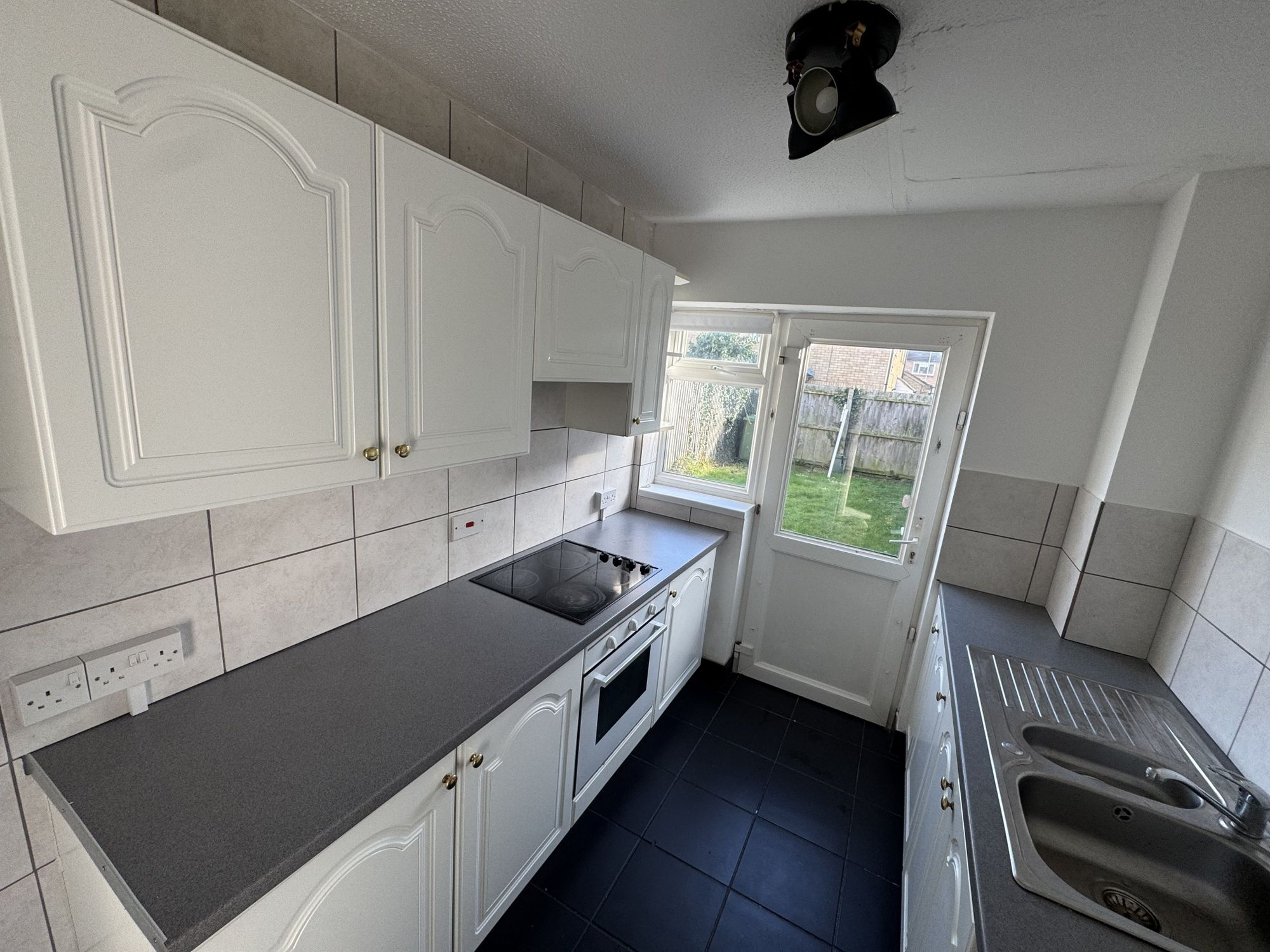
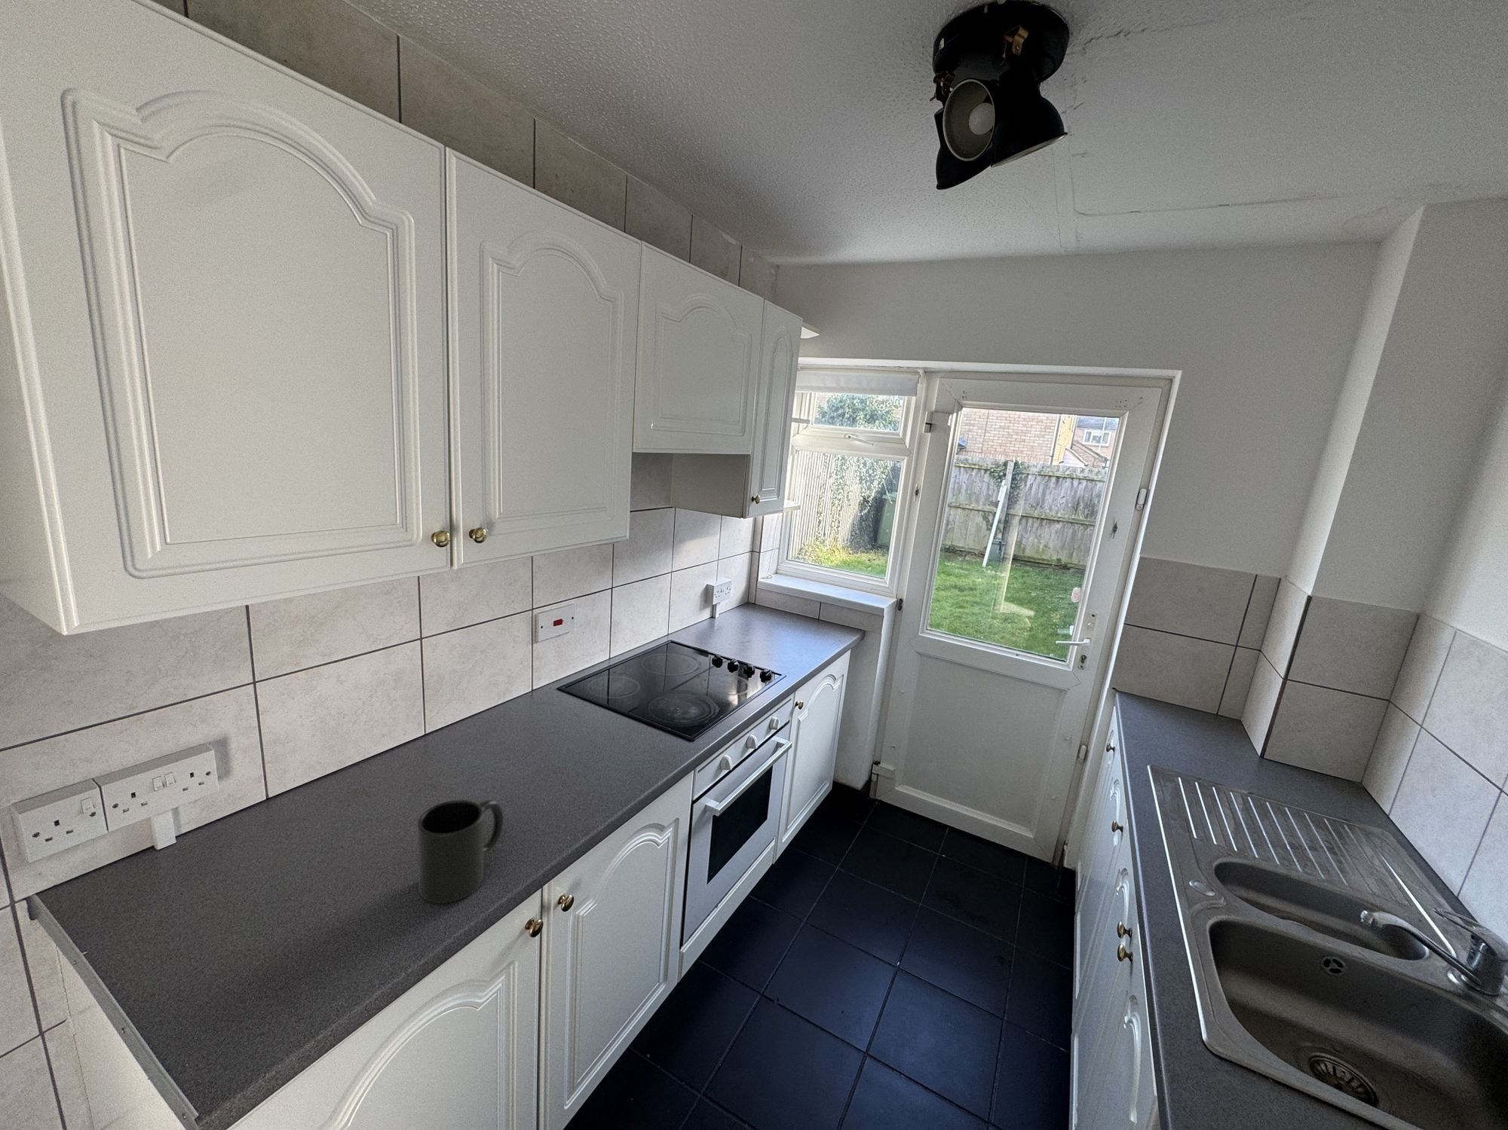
+ mug [417,799,505,904]
